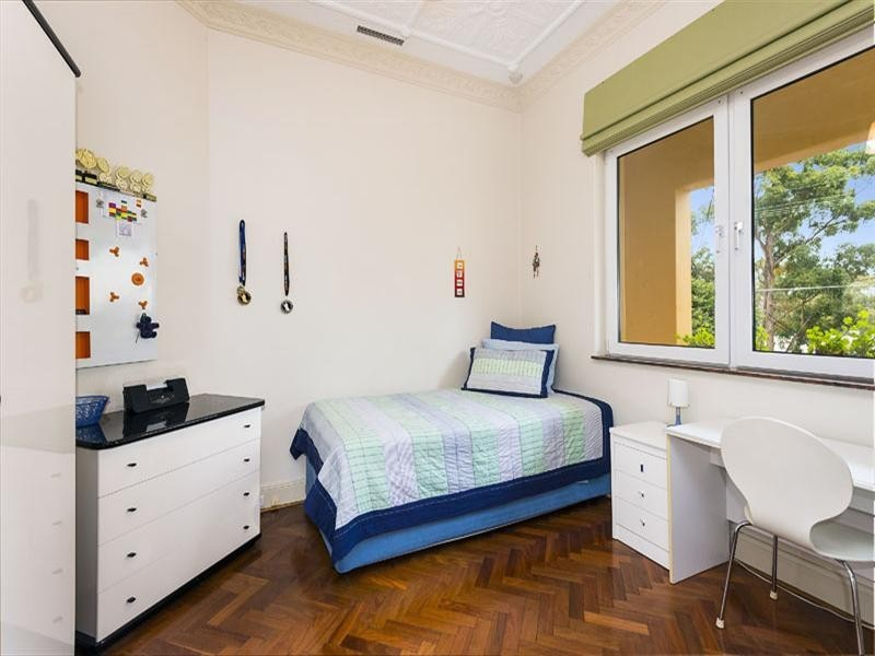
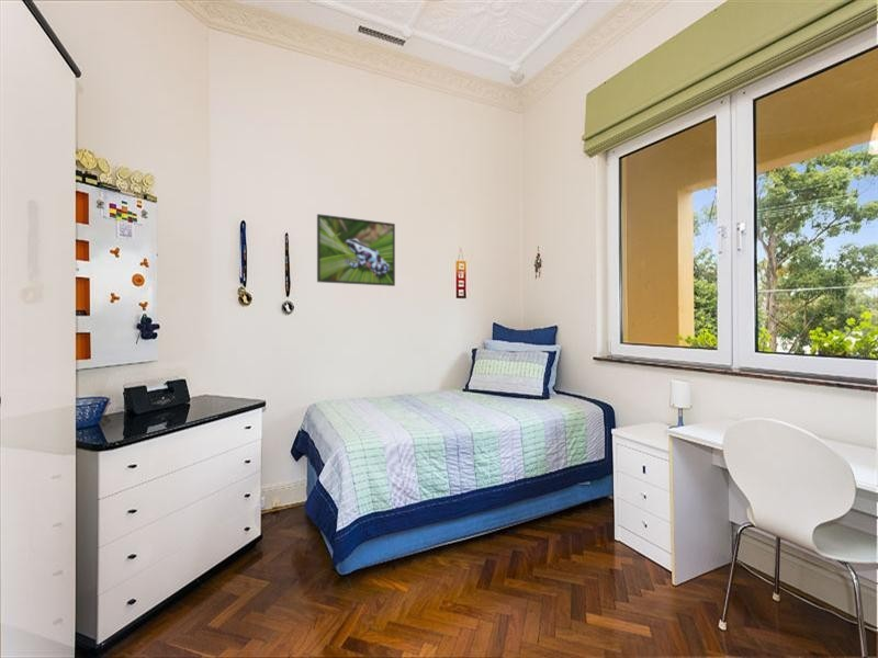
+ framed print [316,213,396,287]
